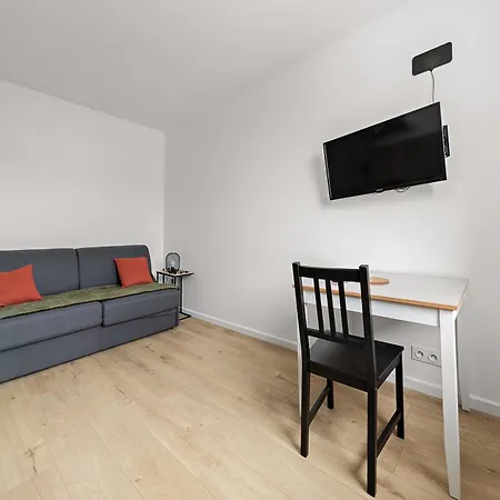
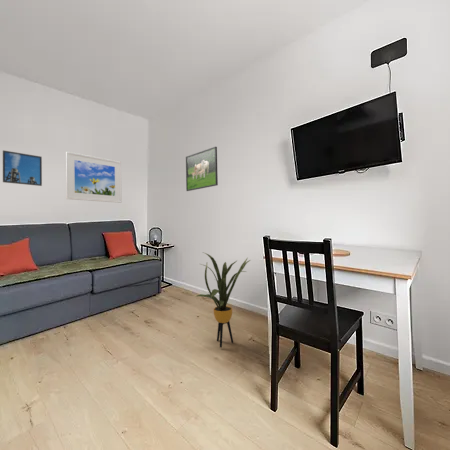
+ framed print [2,149,43,187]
+ house plant [194,252,251,348]
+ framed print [65,150,122,204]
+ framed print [185,146,219,192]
